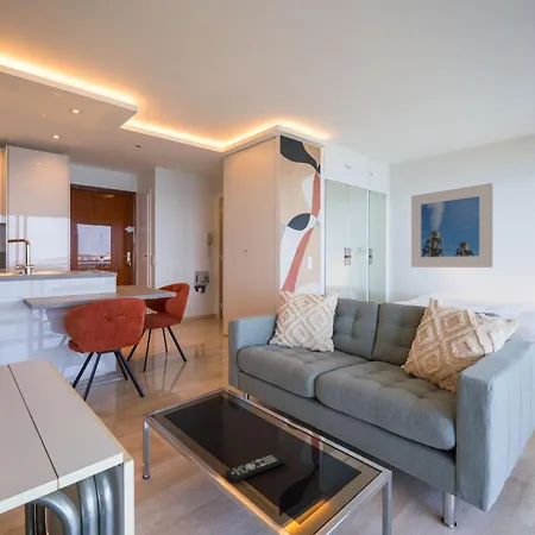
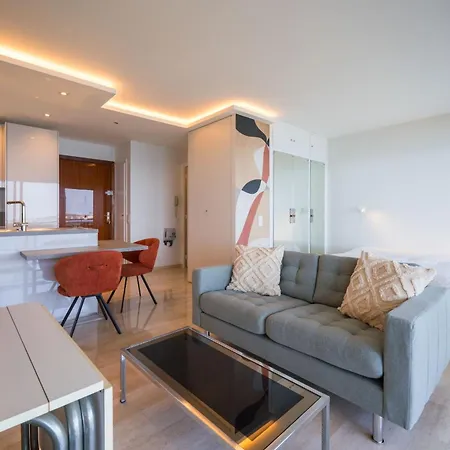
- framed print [410,182,493,269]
- remote control [225,451,288,484]
